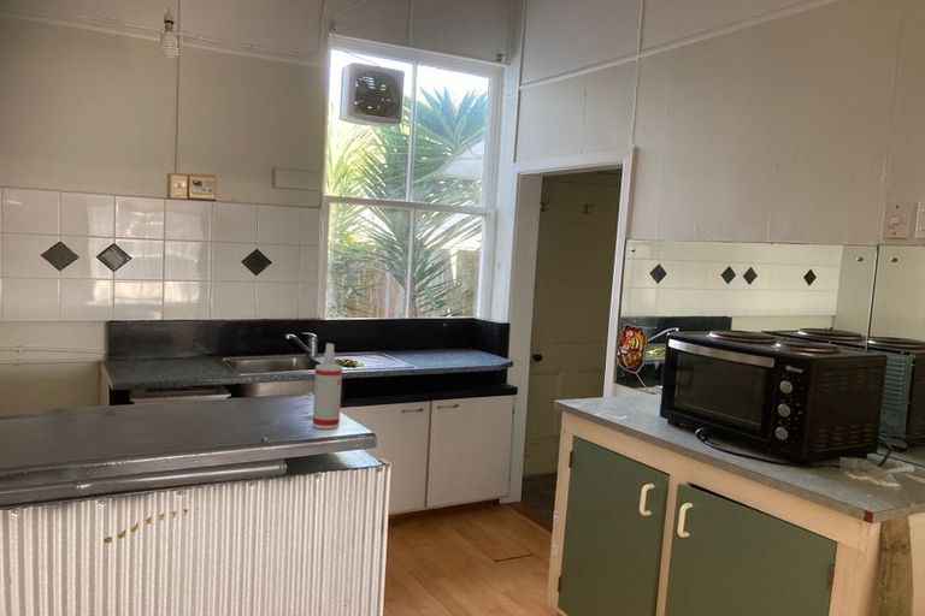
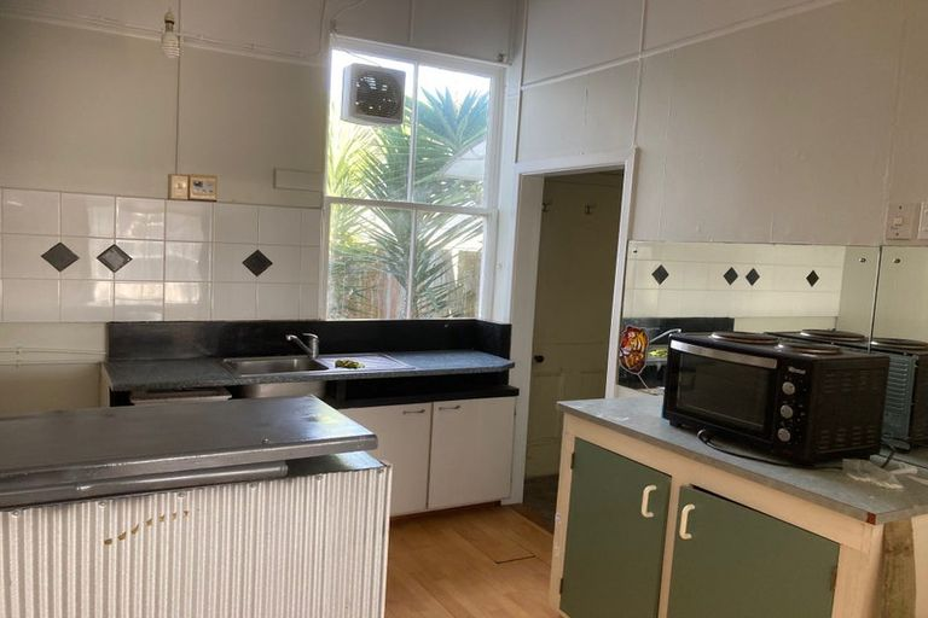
- spray bottle [312,342,343,430]
